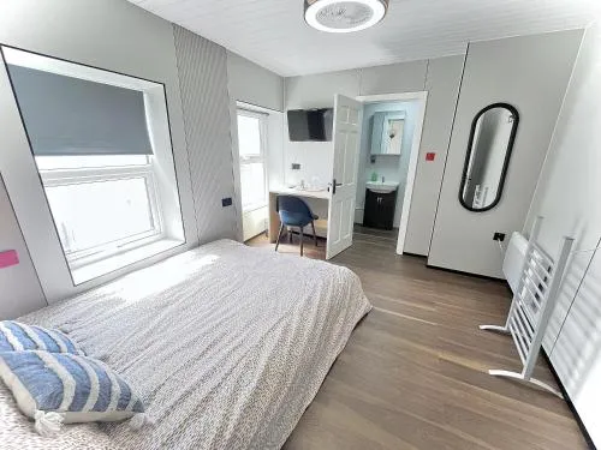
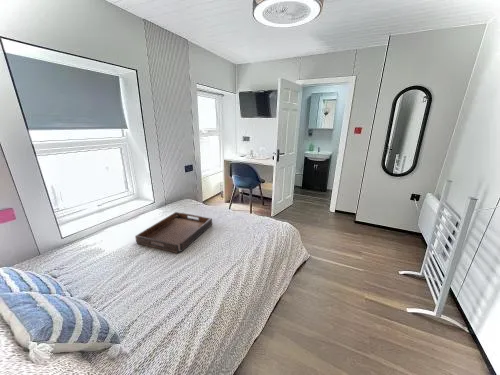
+ serving tray [134,211,213,254]
